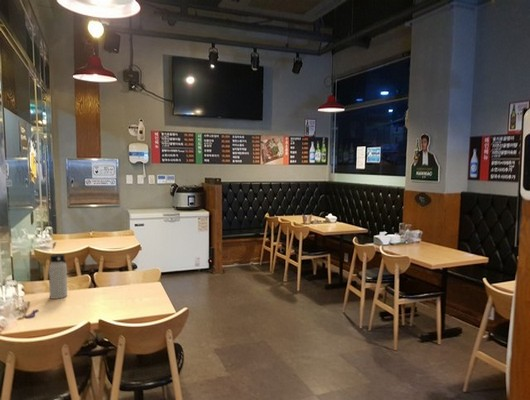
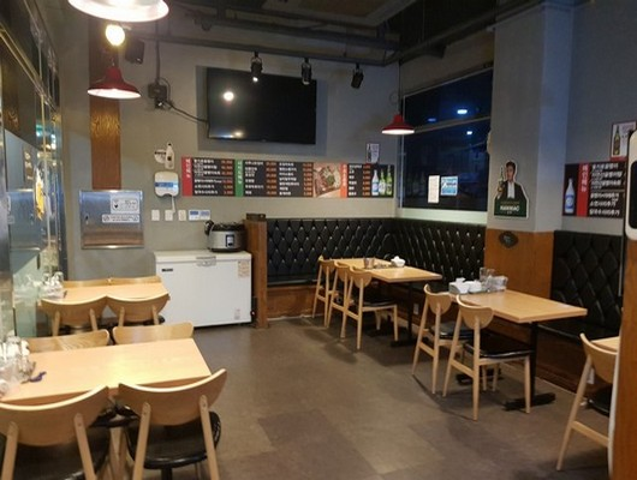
- water bottle [48,253,68,300]
